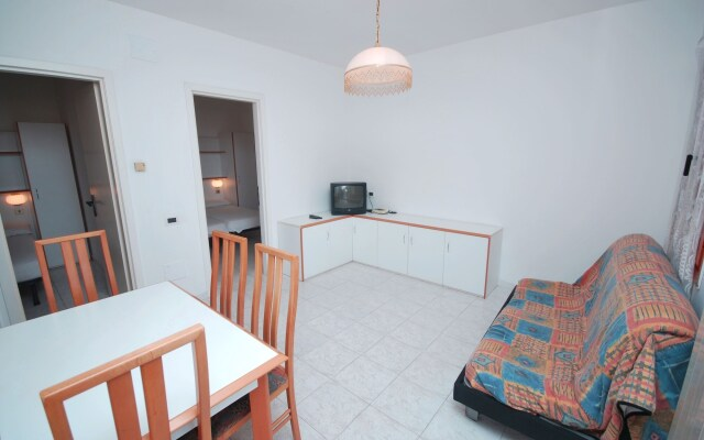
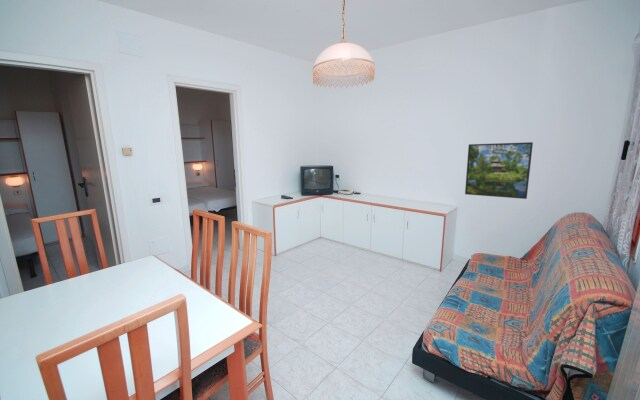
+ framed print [464,141,534,200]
